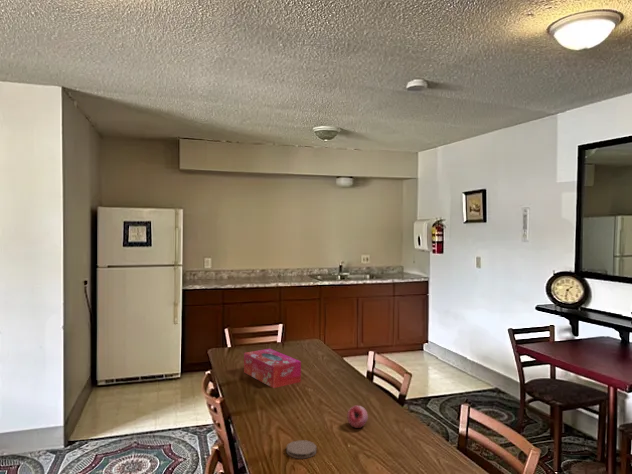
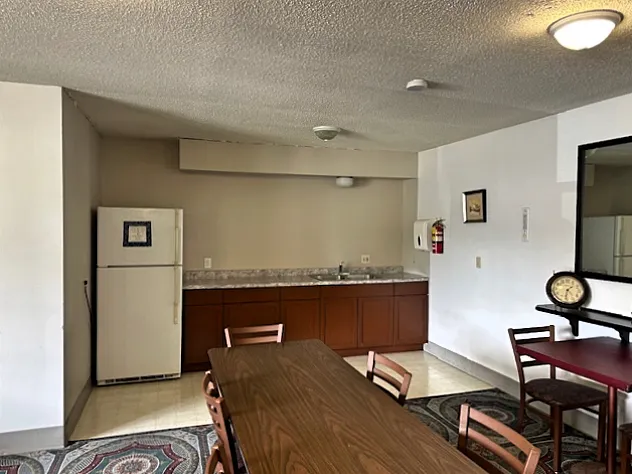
- tissue box [243,348,302,389]
- coaster [286,439,317,459]
- fruit [346,404,369,429]
